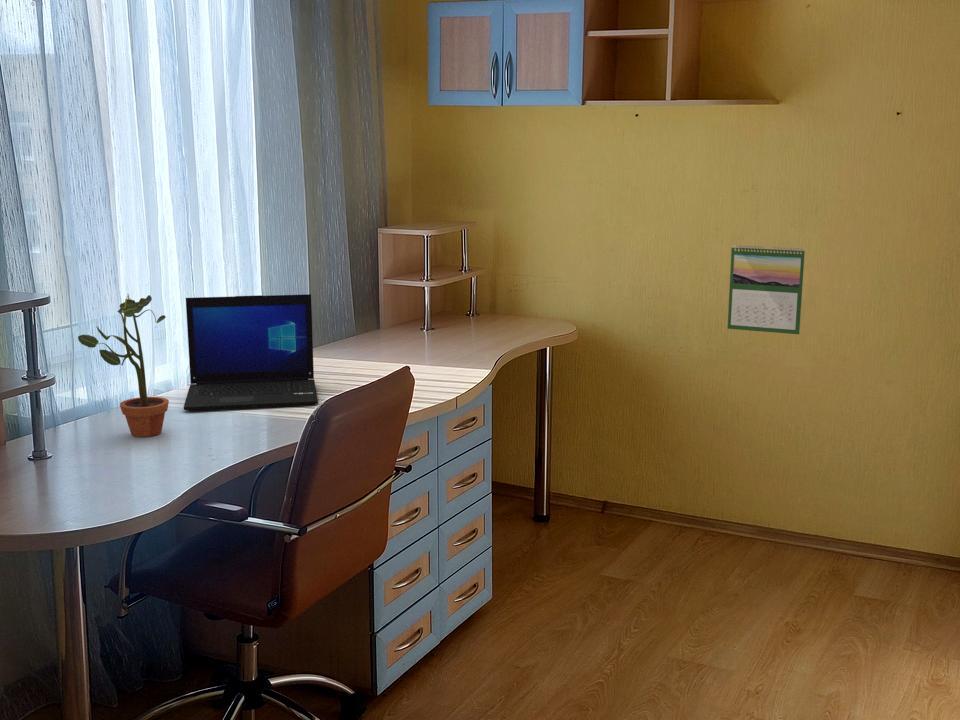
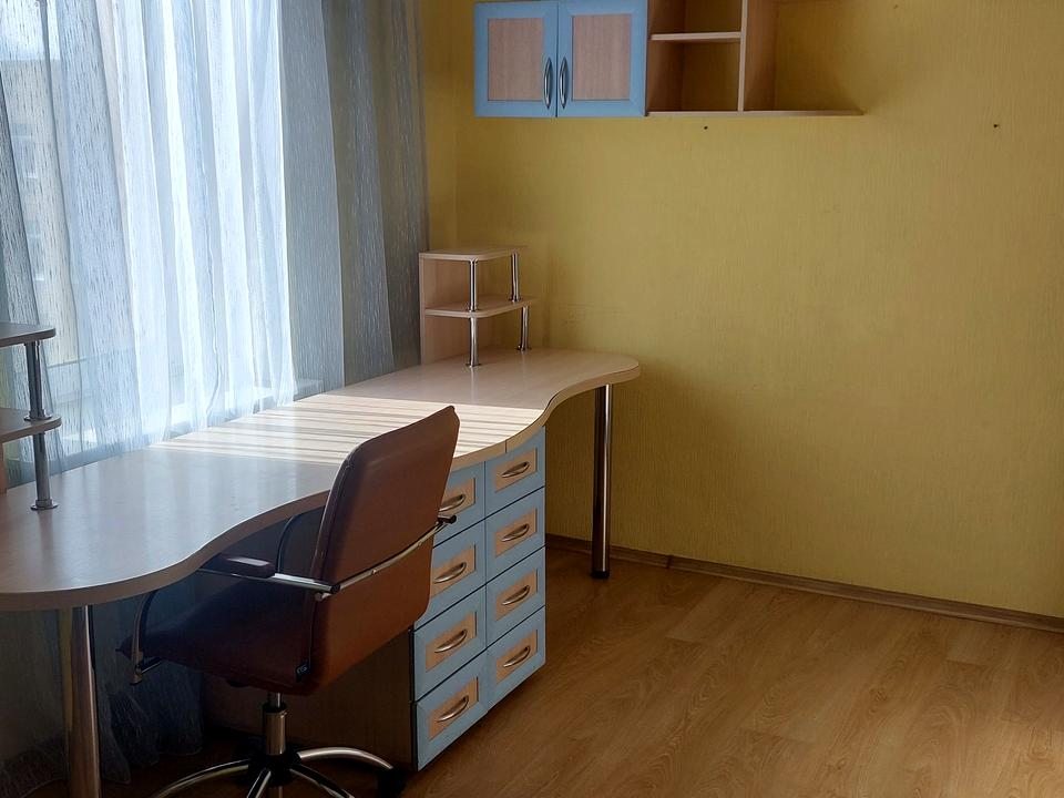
- laptop [183,293,319,411]
- calendar [727,244,806,335]
- potted plant [77,292,170,438]
